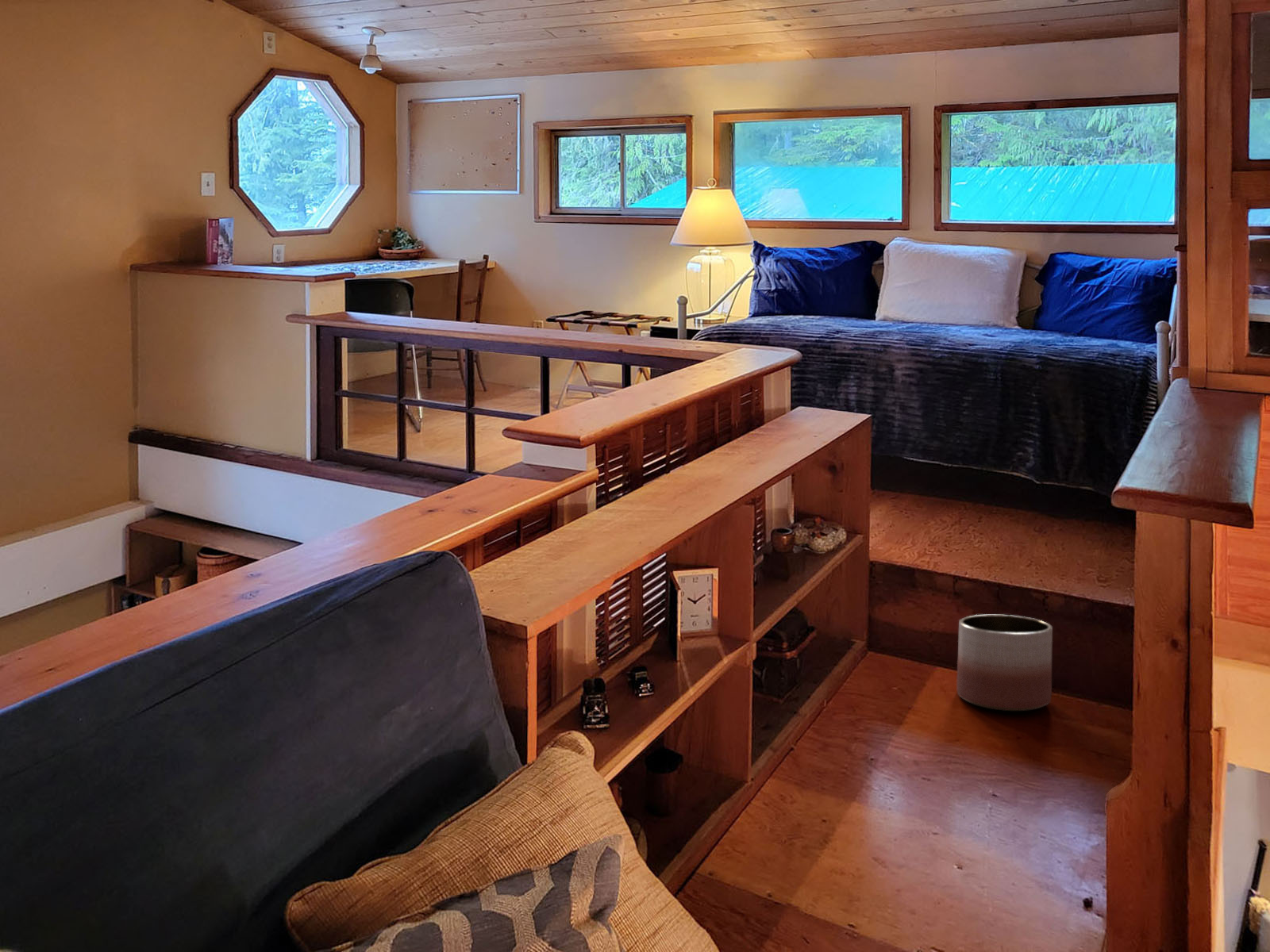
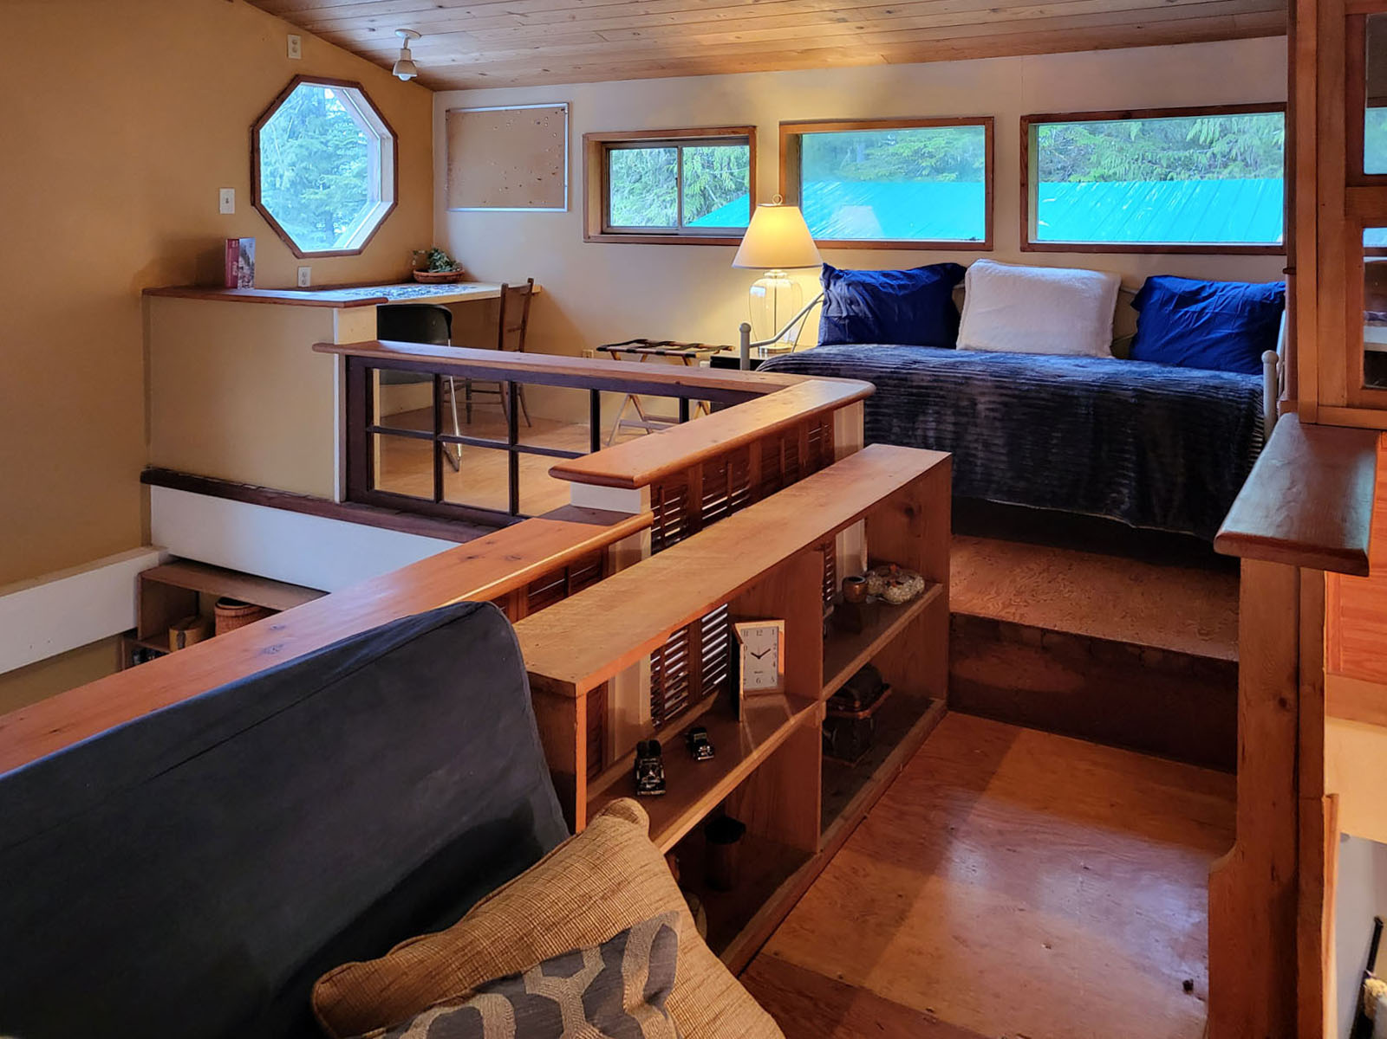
- planter [956,614,1053,712]
